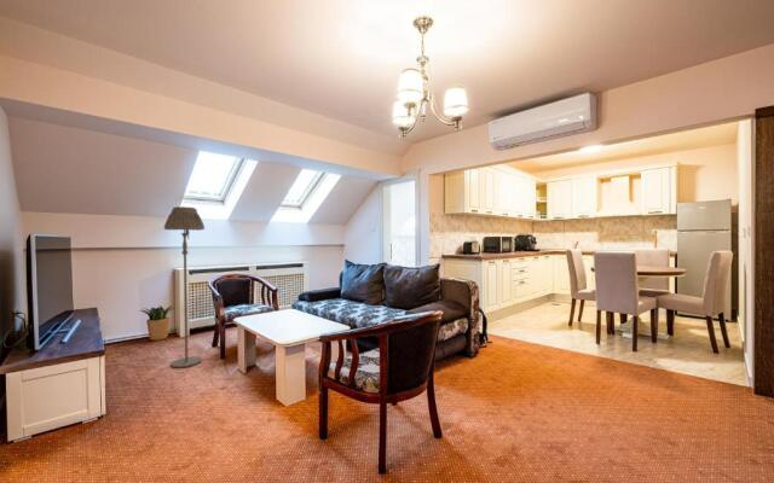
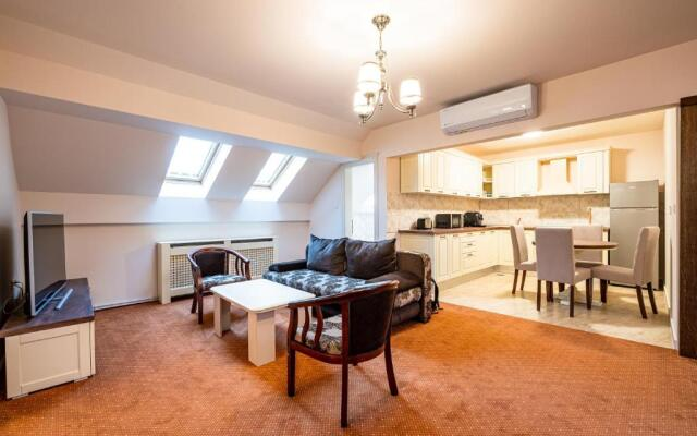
- potted plant [139,304,177,342]
- floor lamp [163,205,206,369]
